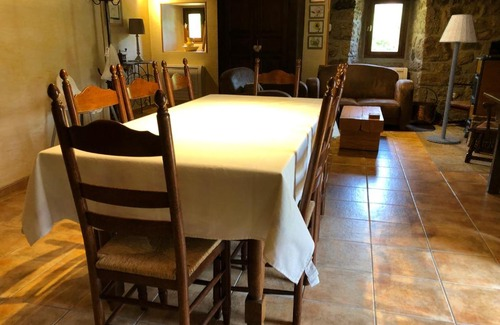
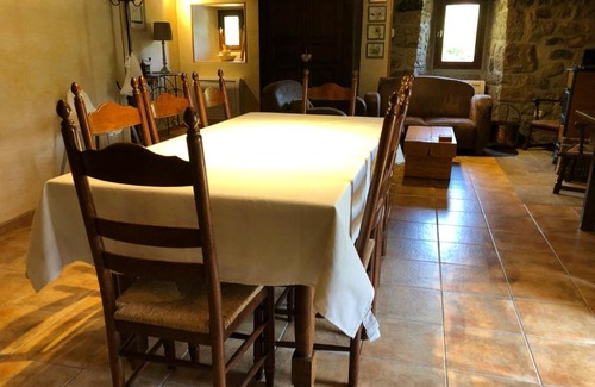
- floor lamp [425,14,478,145]
